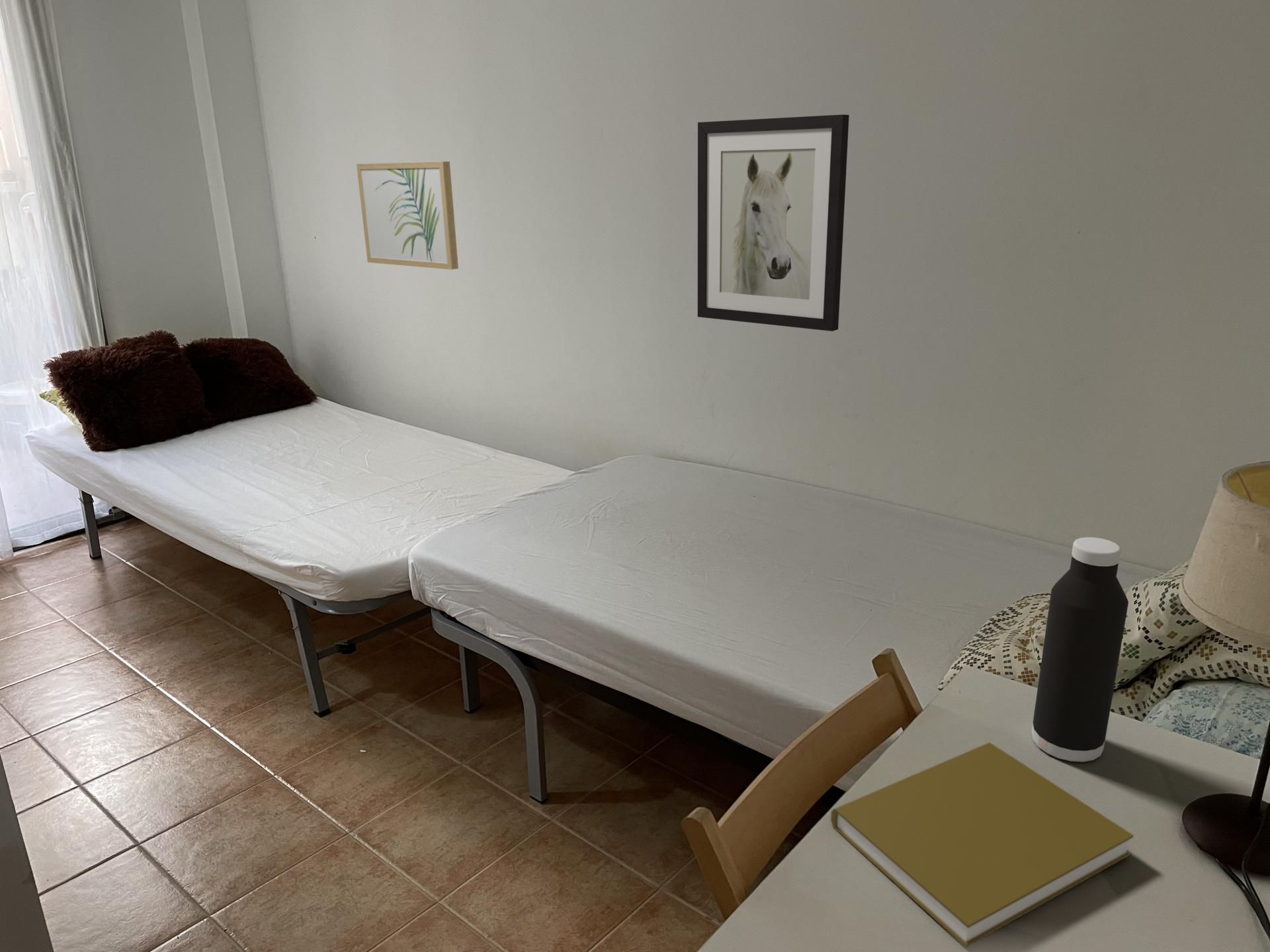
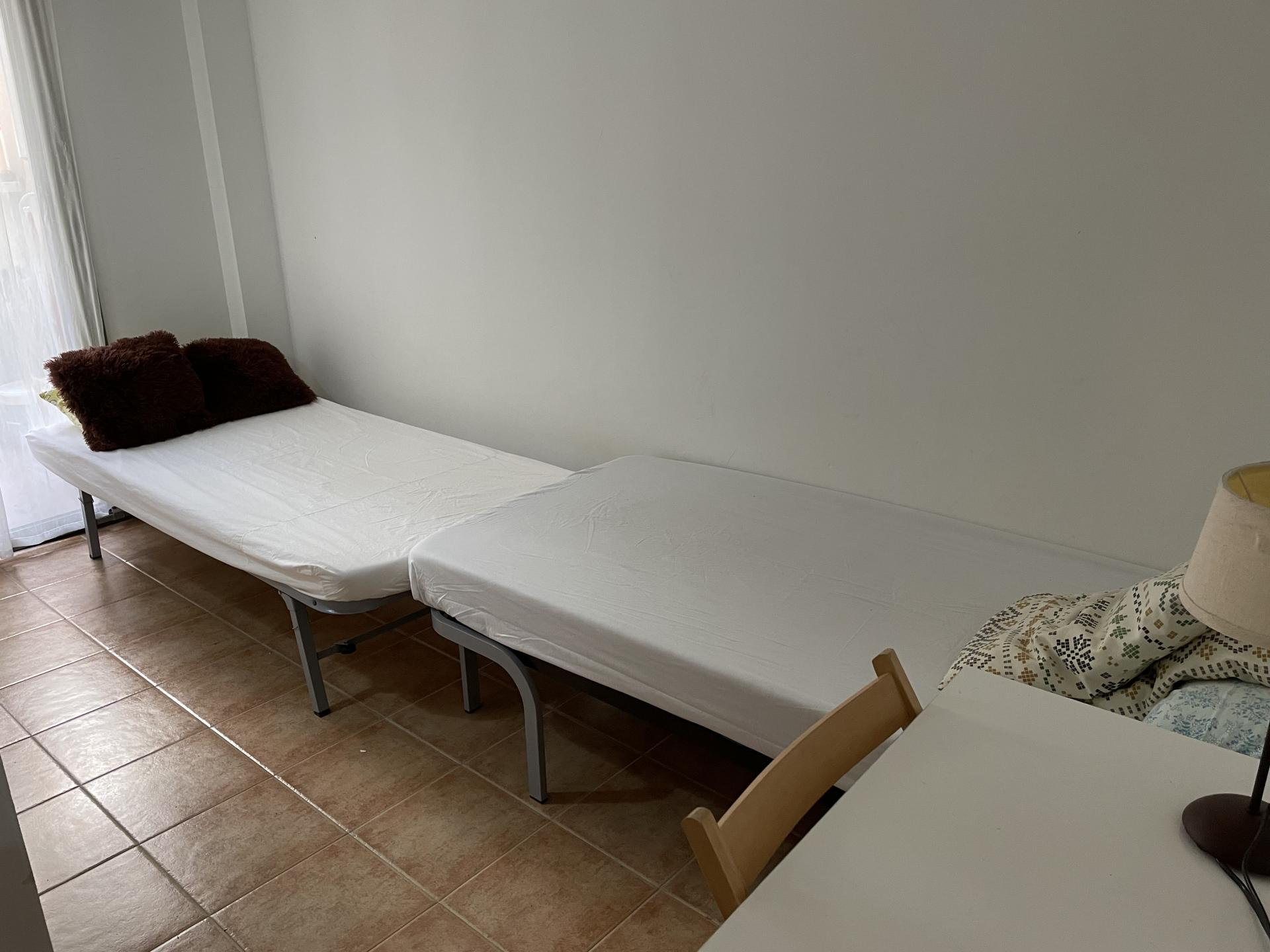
- wall art [356,161,459,270]
- book [830,742,1134,948]
- water bottle [1031,537,1129,762]
- wall art [697,114,850,332]
